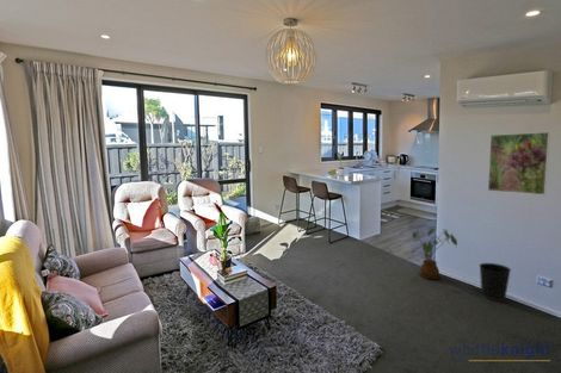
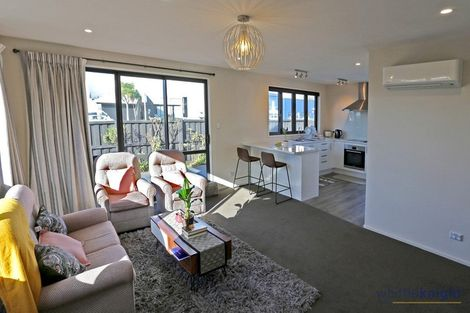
- house plant [409,226,458,280]
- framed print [487,131,551,195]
- wastebasket [479,262,512,303]
